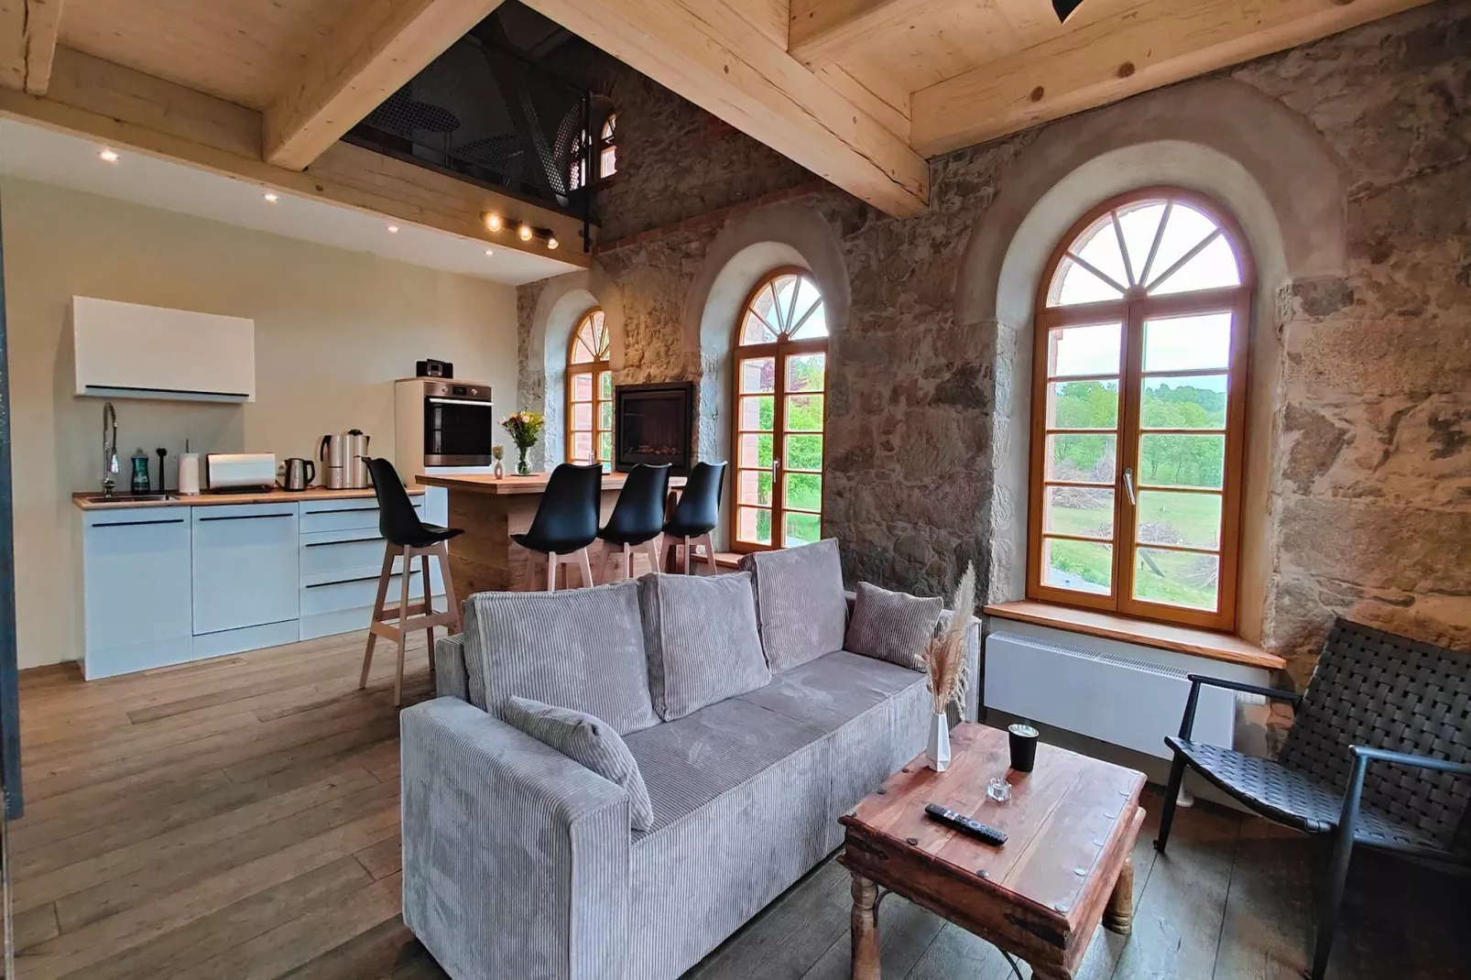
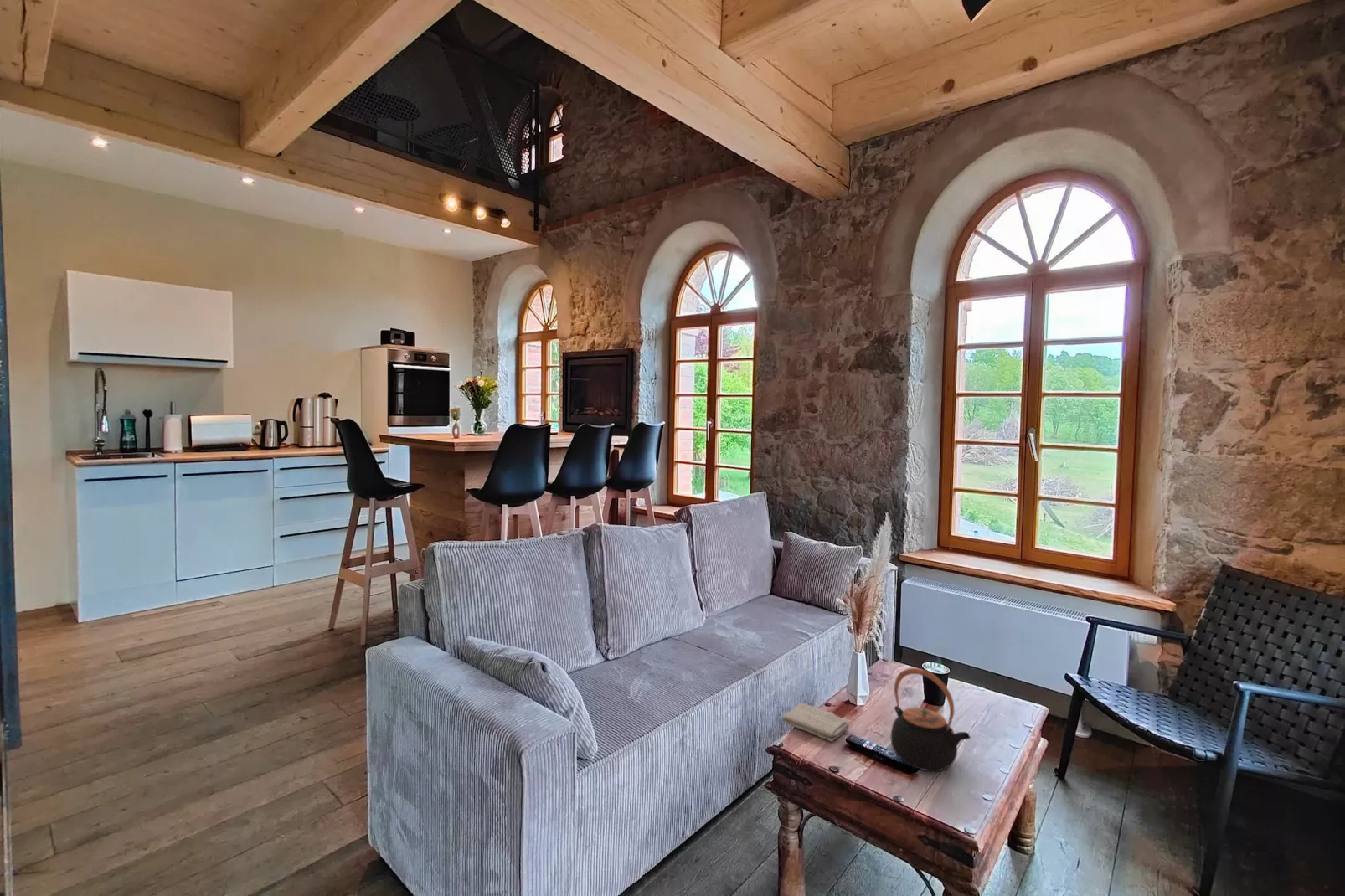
+ washcloth [781,703,850,743]
+ teapot [889,667,971,772]
